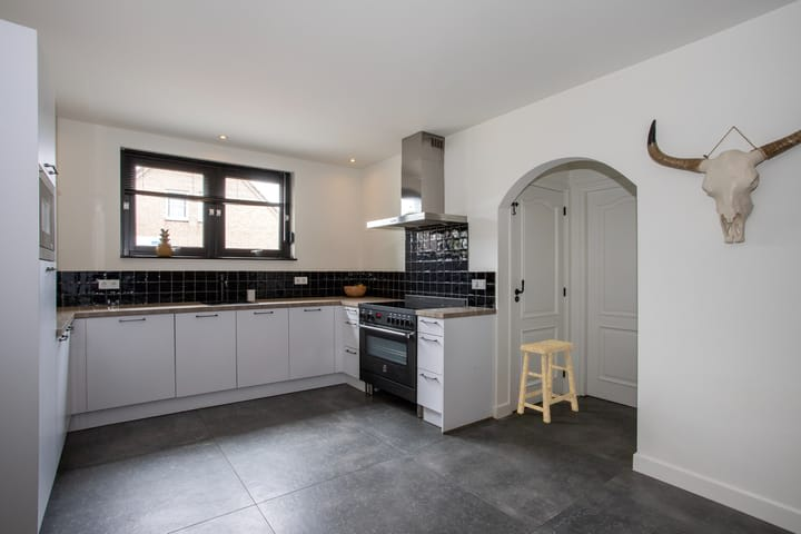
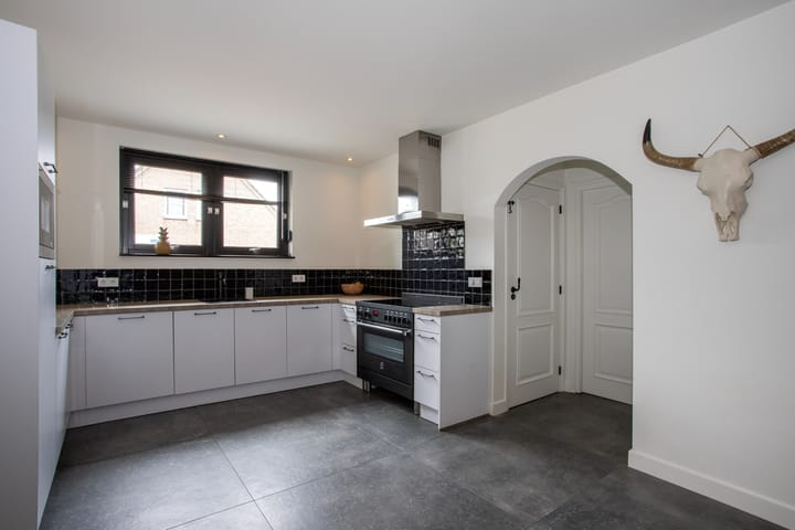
- stool [516,338,580,424]
